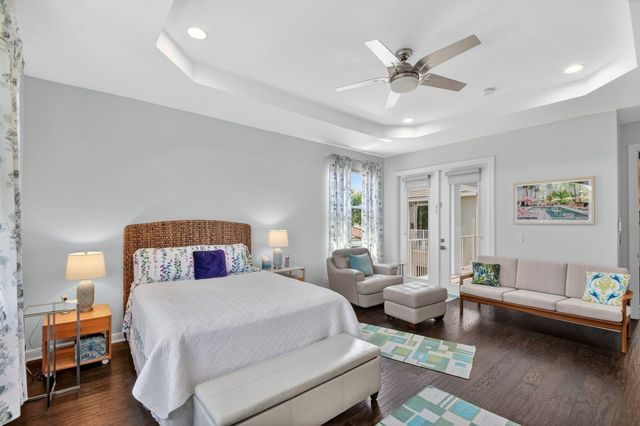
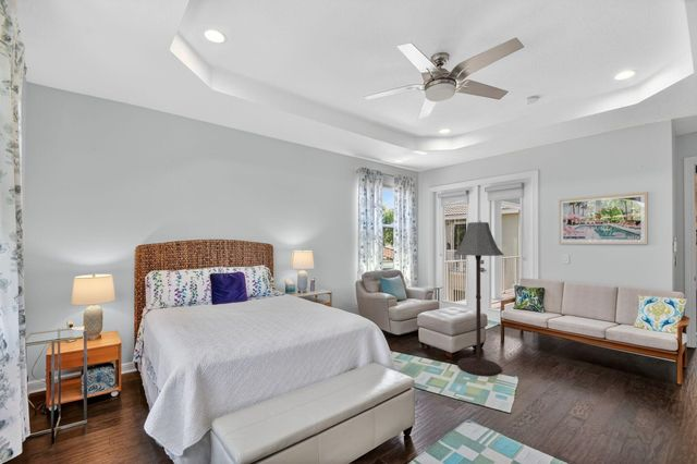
+ floor lamp [453,221,504,377]
